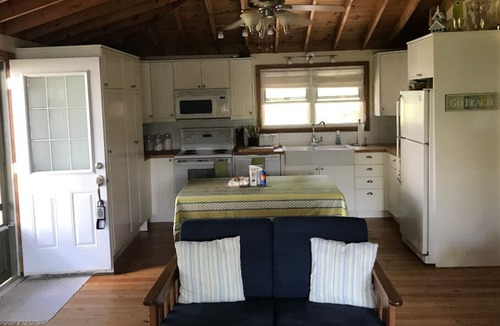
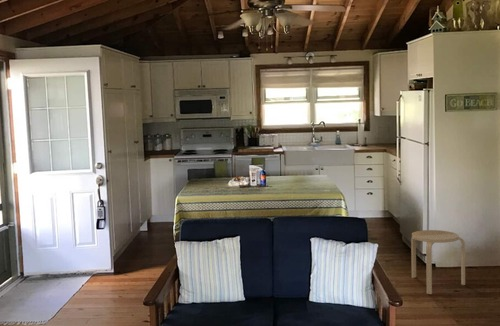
+ stool [410,229,466,295]
